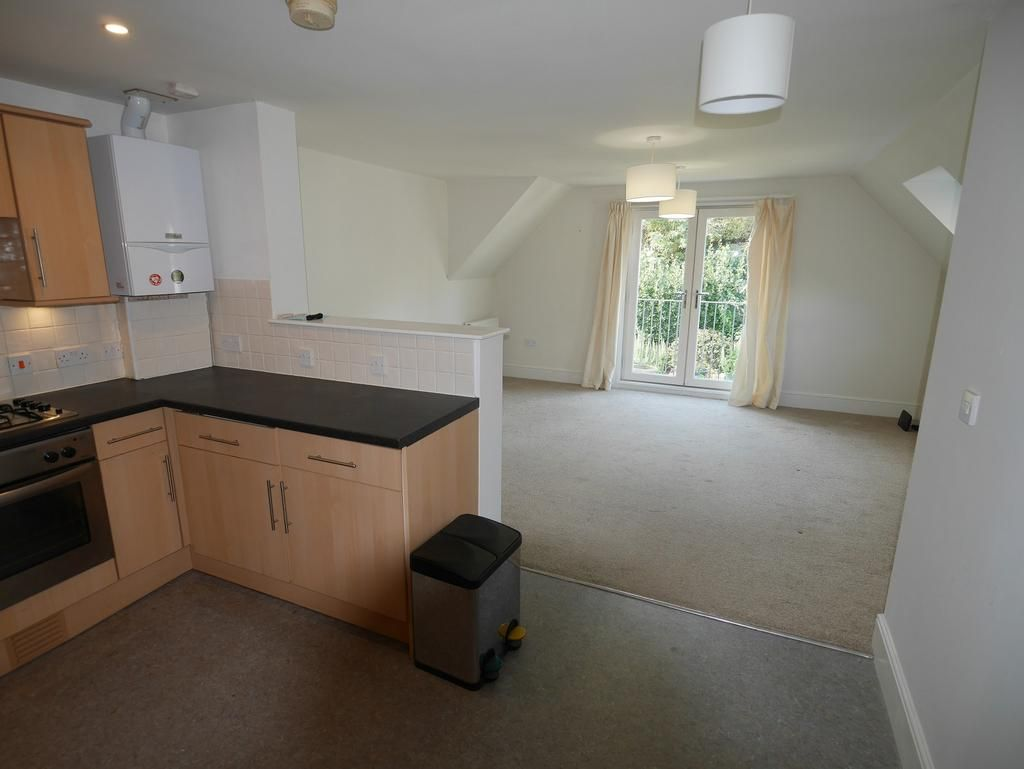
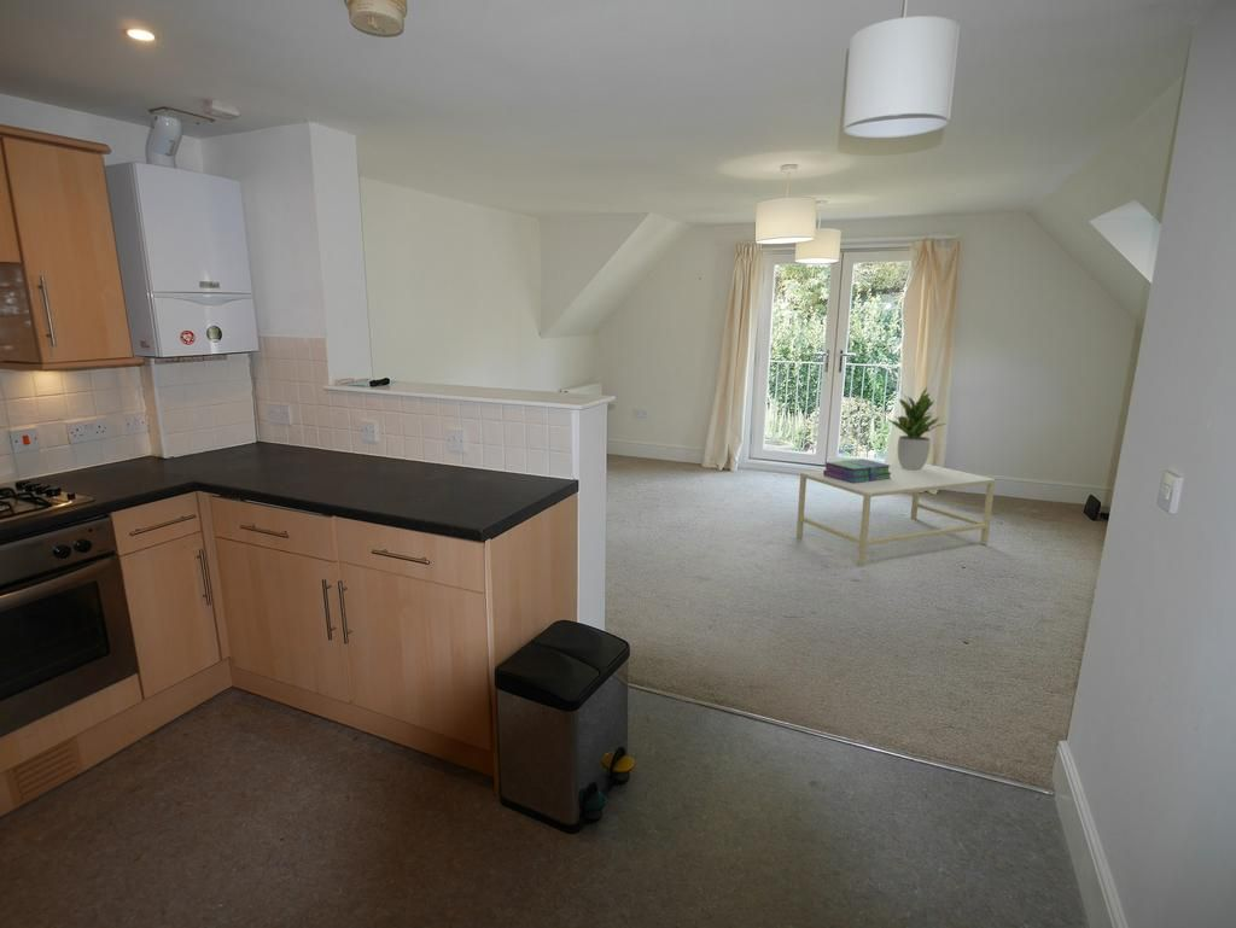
+ stack of books [822,457,891,483]
+ potted plant [887,386,946,471]
+ coffee table [795,462,997,566]
